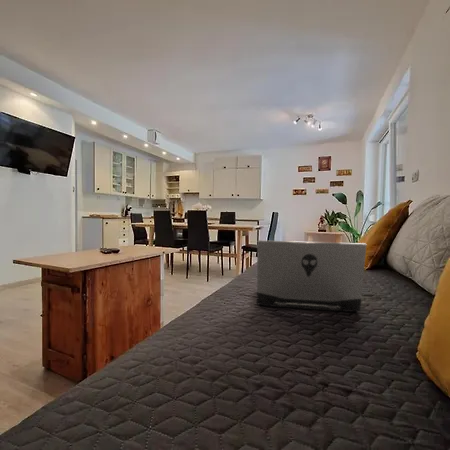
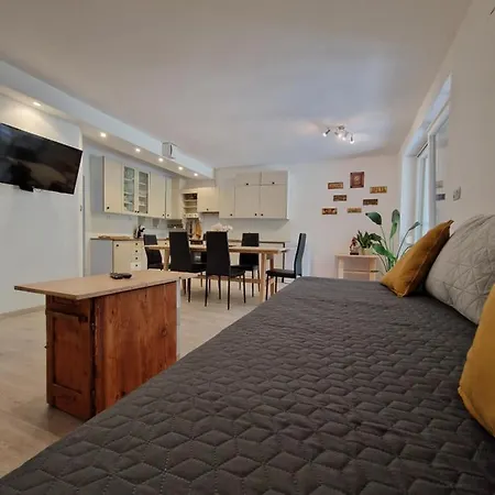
- laptop [256,239,368,313]
